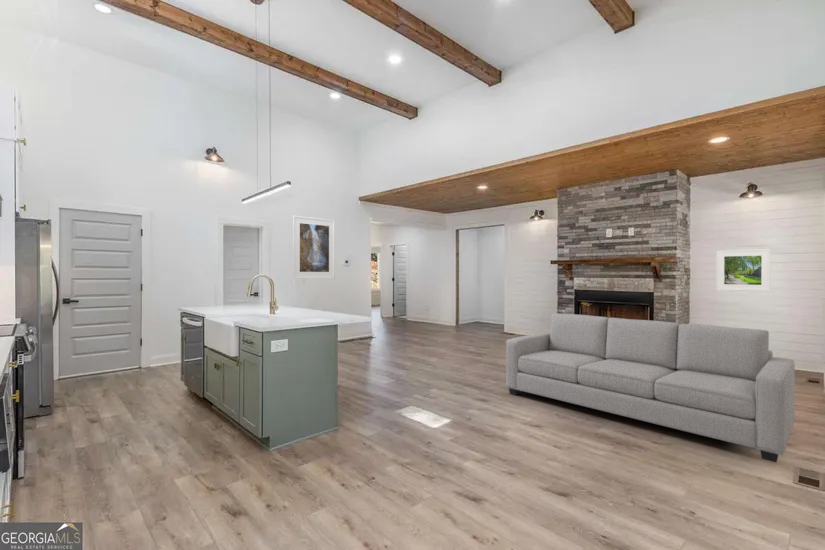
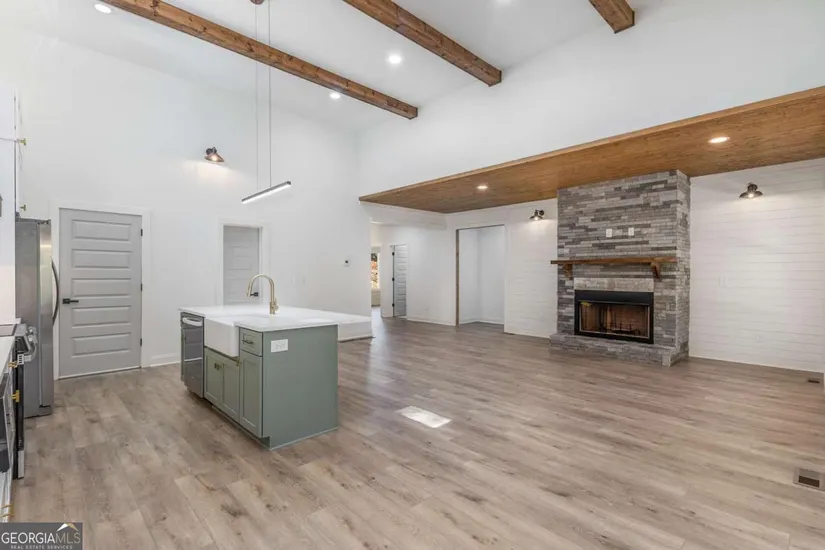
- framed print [715,248,771,293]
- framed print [292,215,336,280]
- sofa [505,312,796,463]
